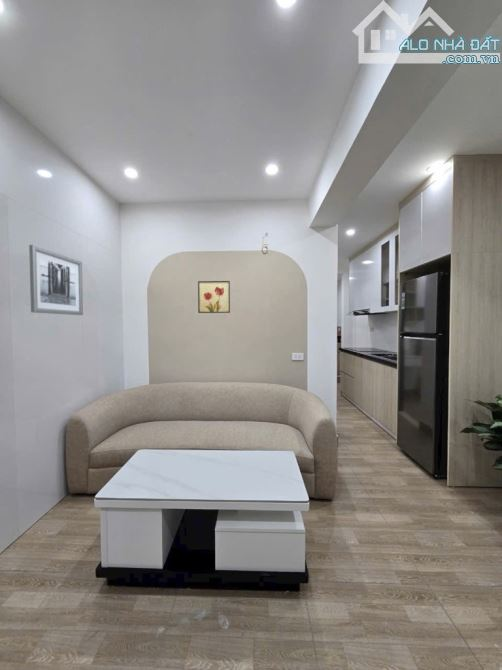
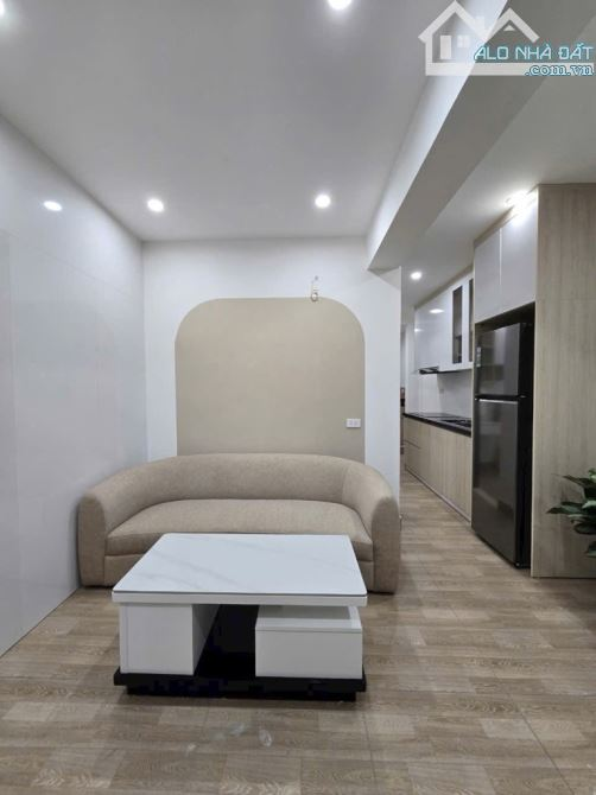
- wall art [28,244,84,316]
- wall art [197,280,231,314]
